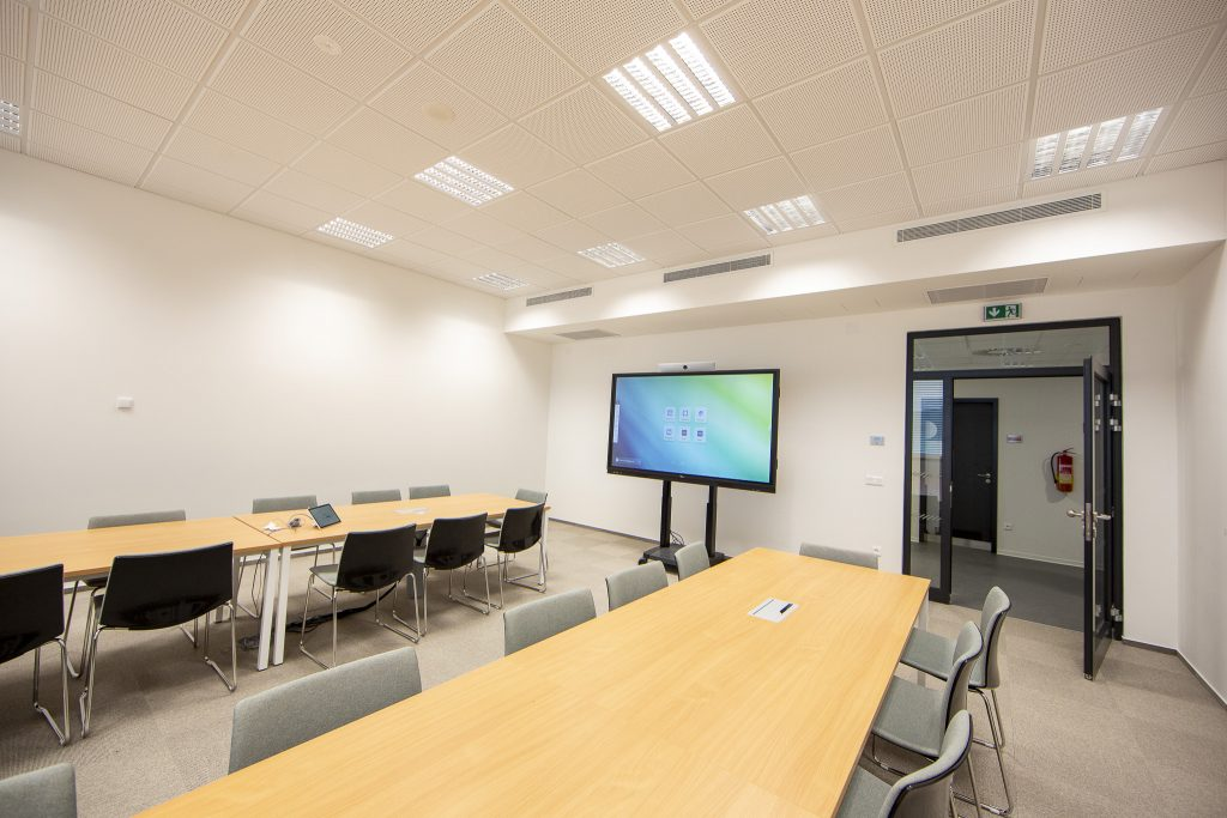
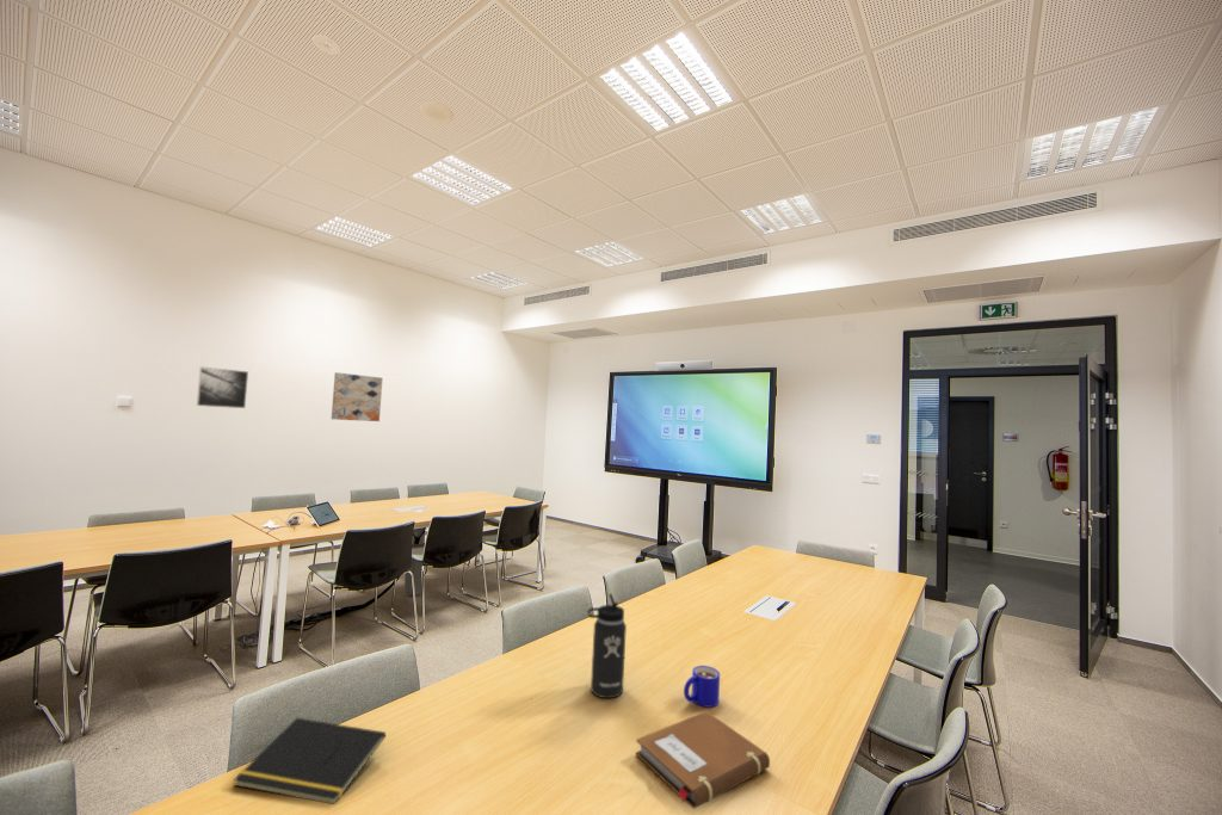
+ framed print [196,365,249,409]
+ thermos bottle [586,592,628,699]
+ notebook [635,710,771,810]
+ wall art [331,371,384,422]
+ notepad [233,717,387,805]
+ mug [683,665,721,709]
